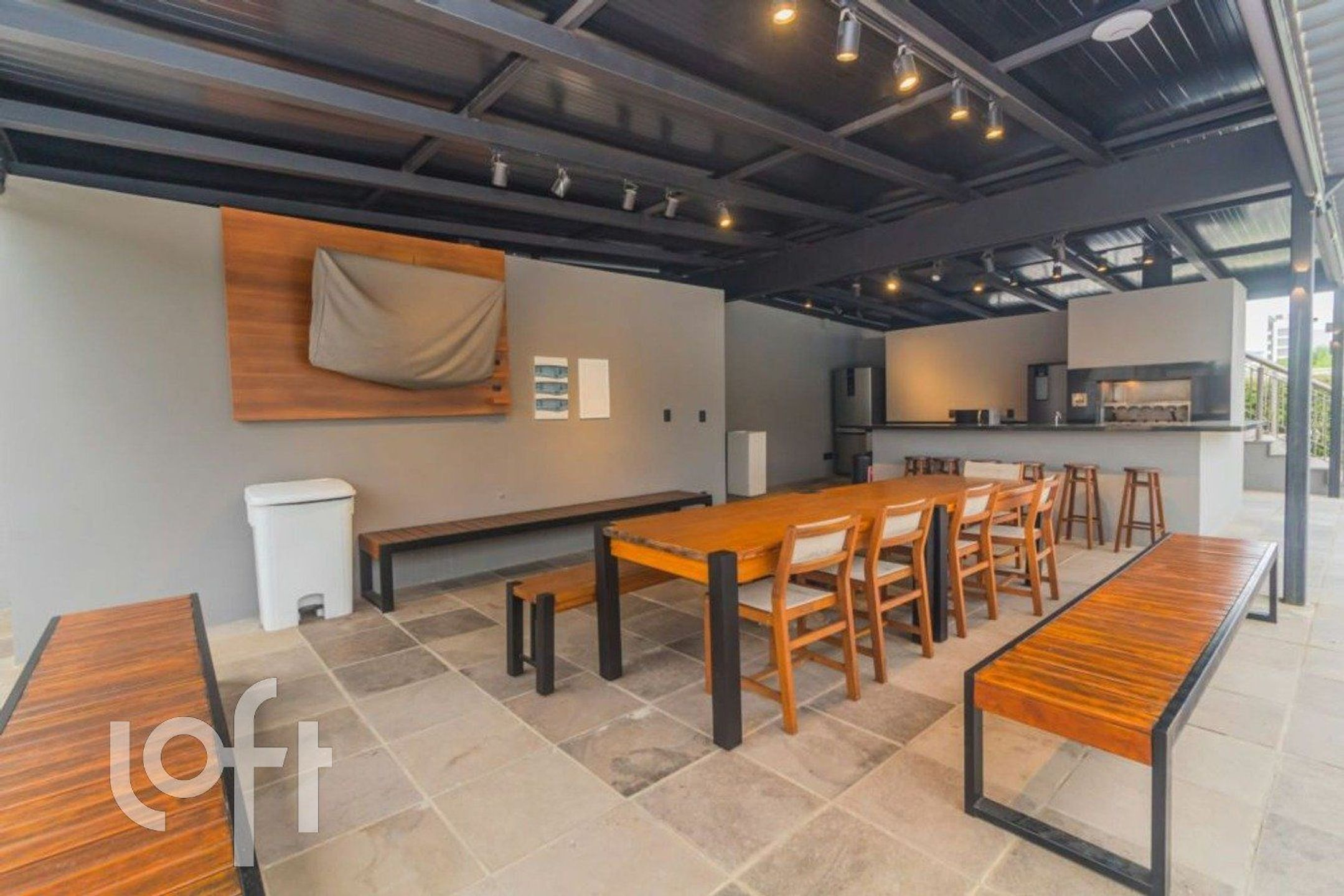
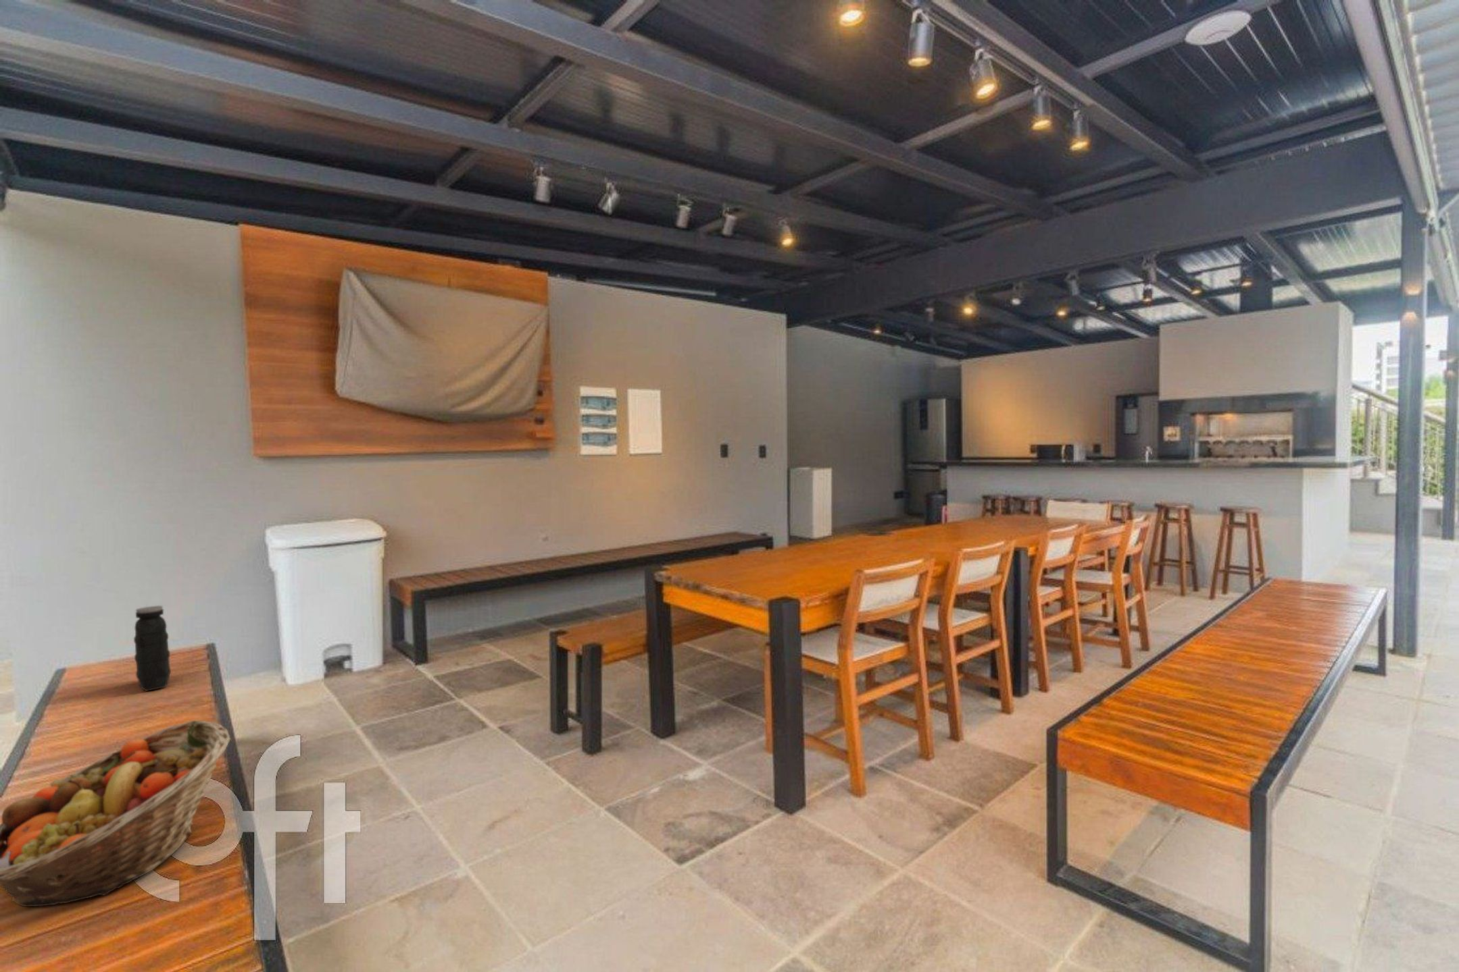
+ water jug [134,605,172,692]
+ fruit basket [0,719,232,907]
